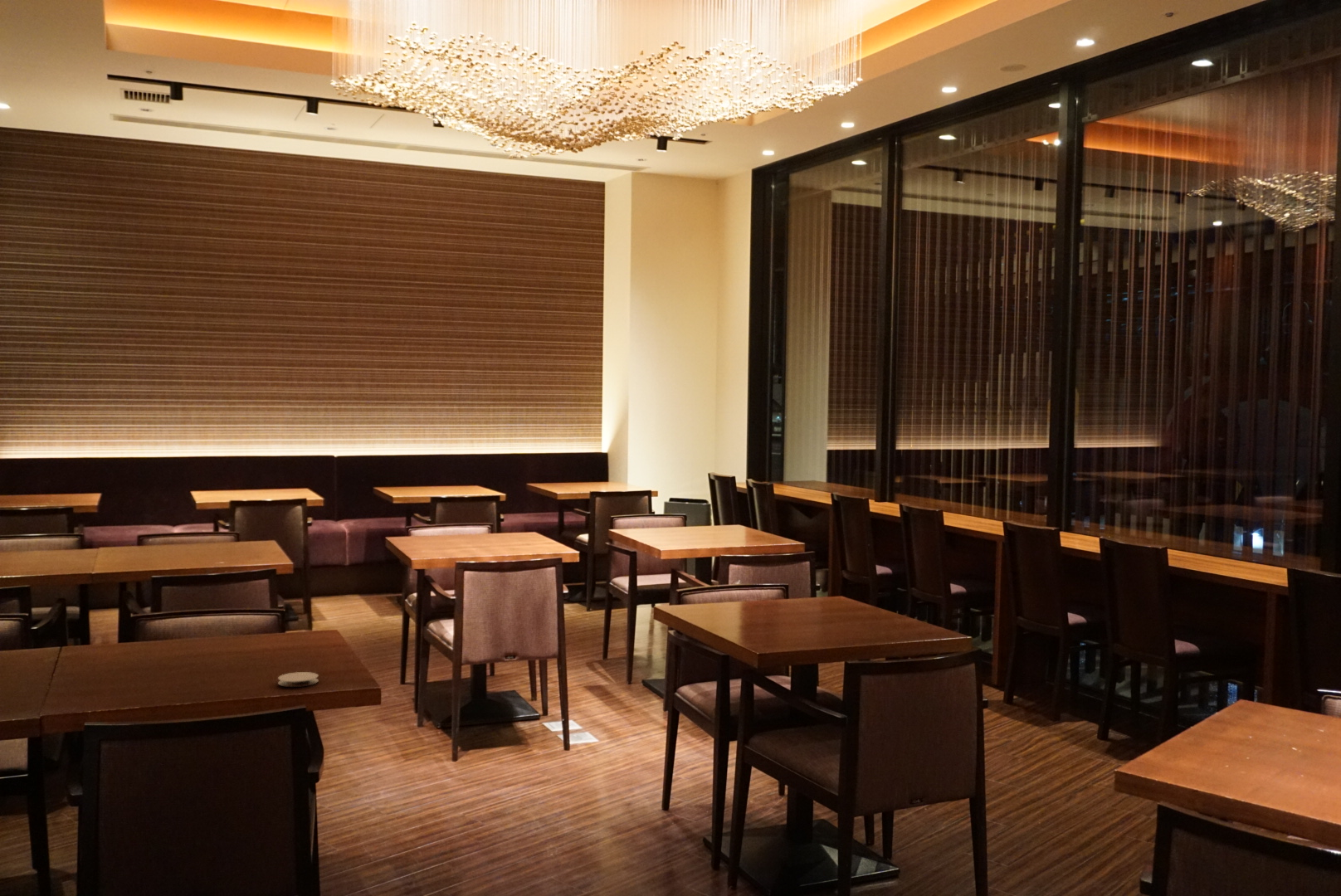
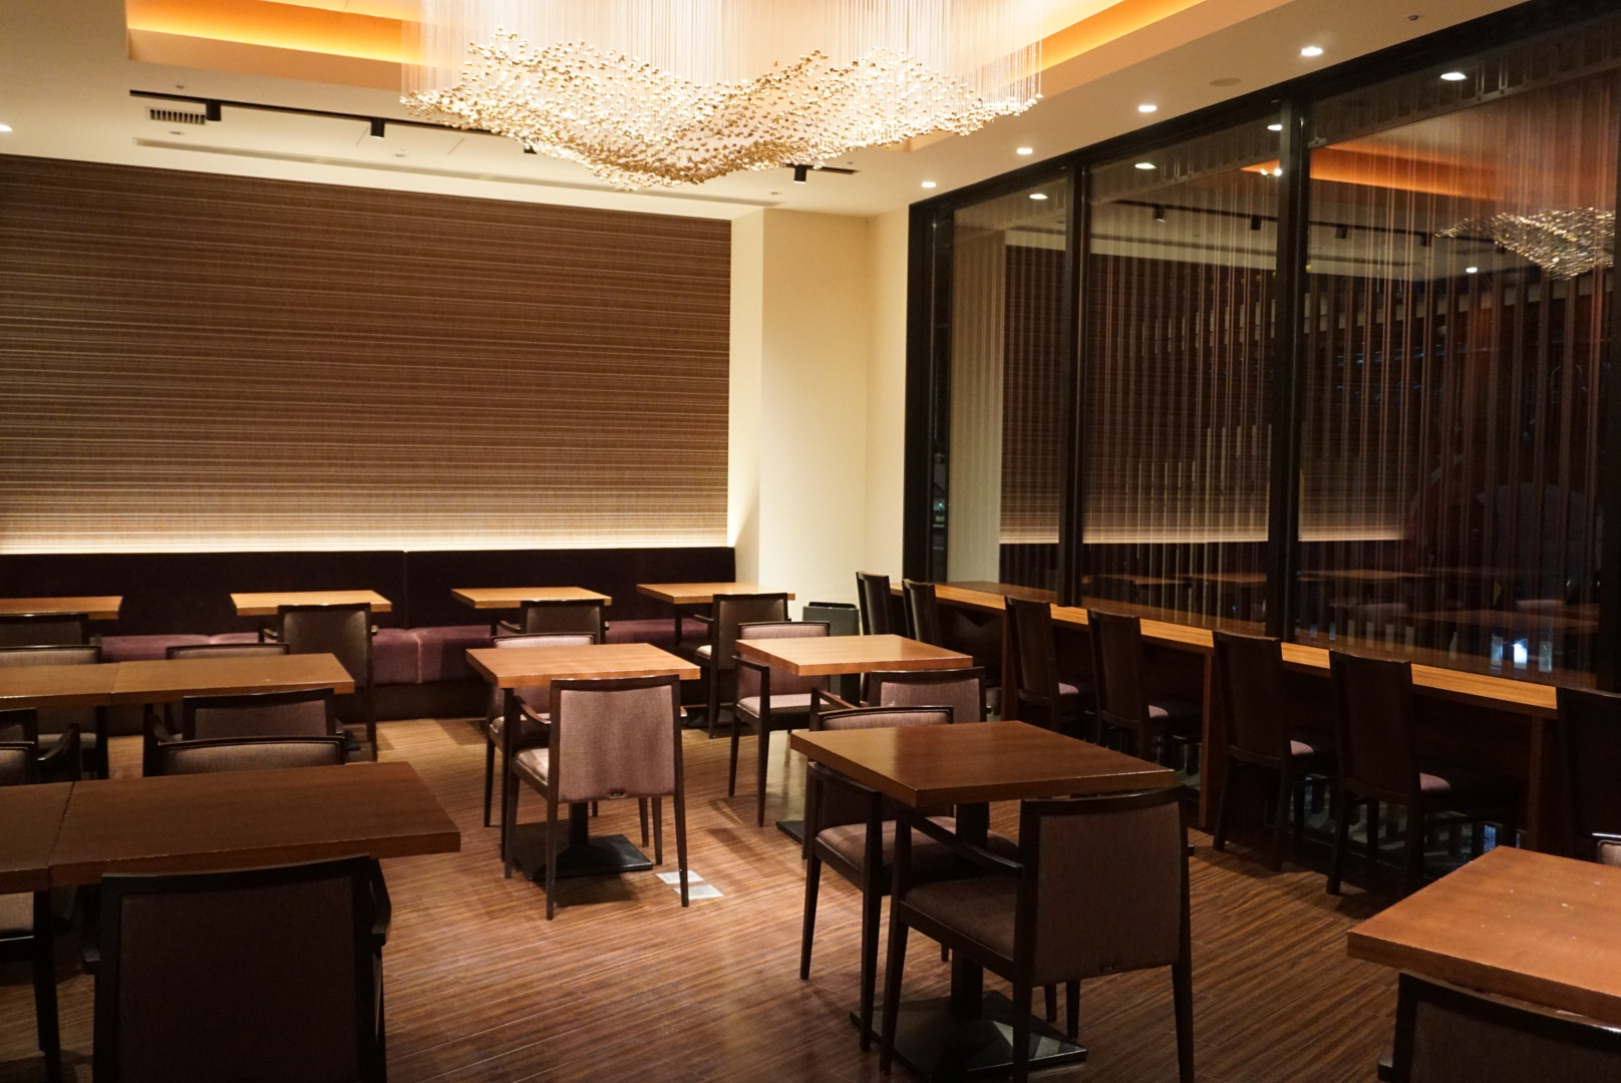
- coaster [277,671,319,688]
